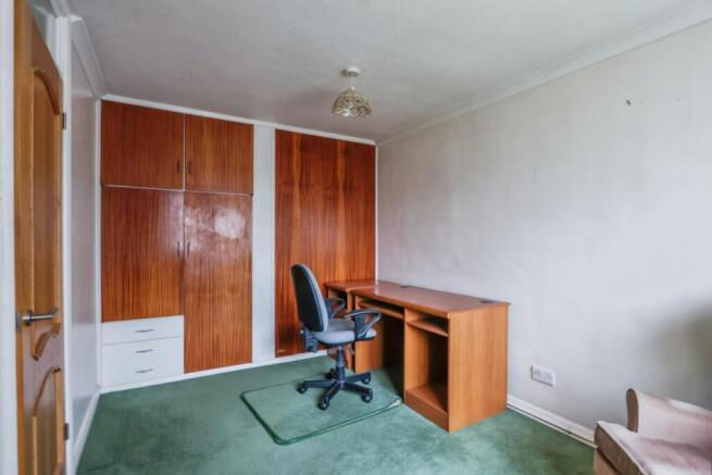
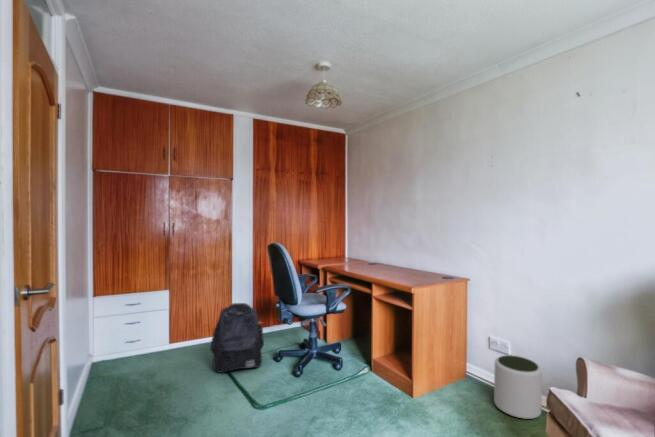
+ plant pot [493,354,543,420]
+ backpack [209,302,265,374]
